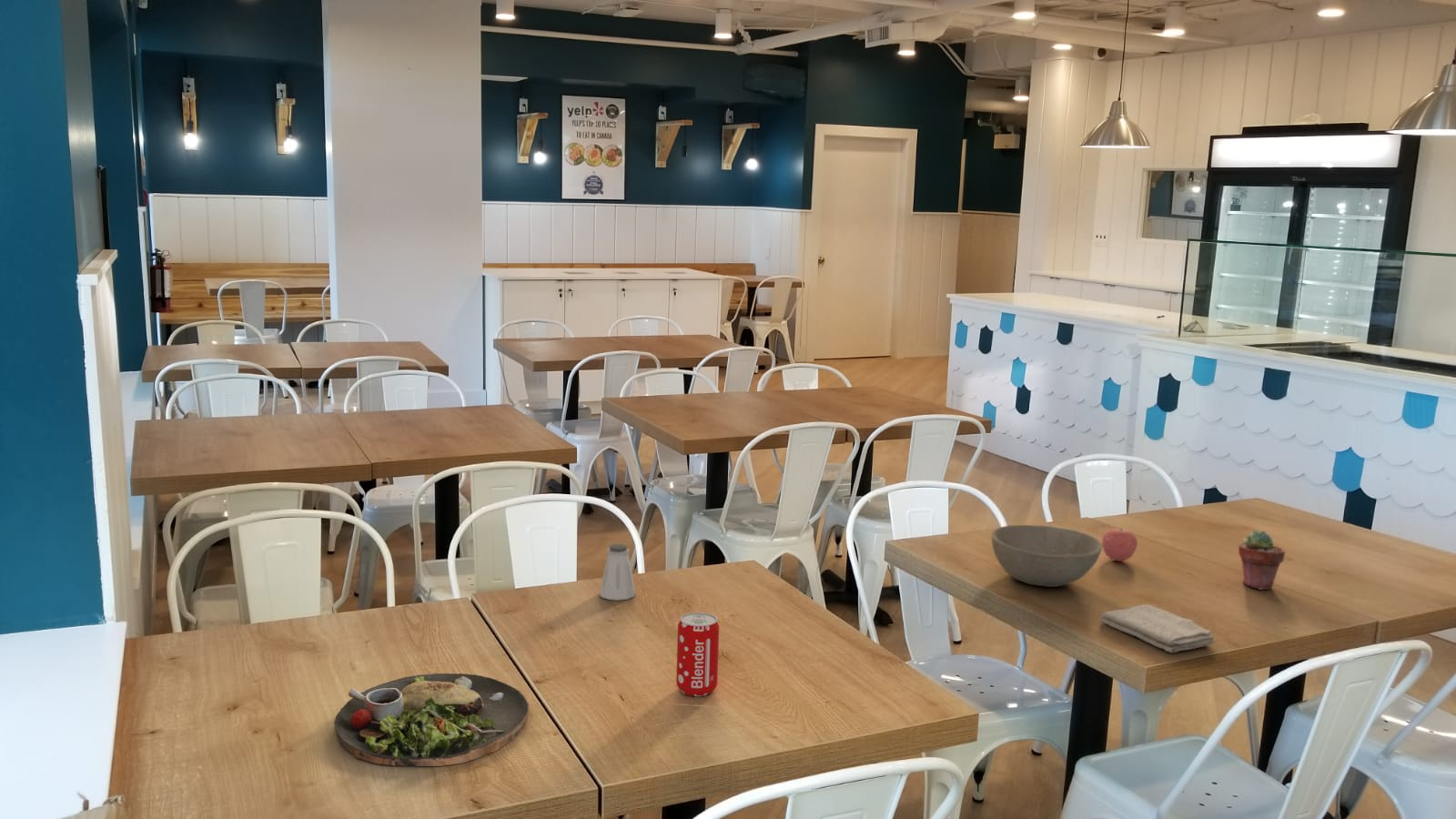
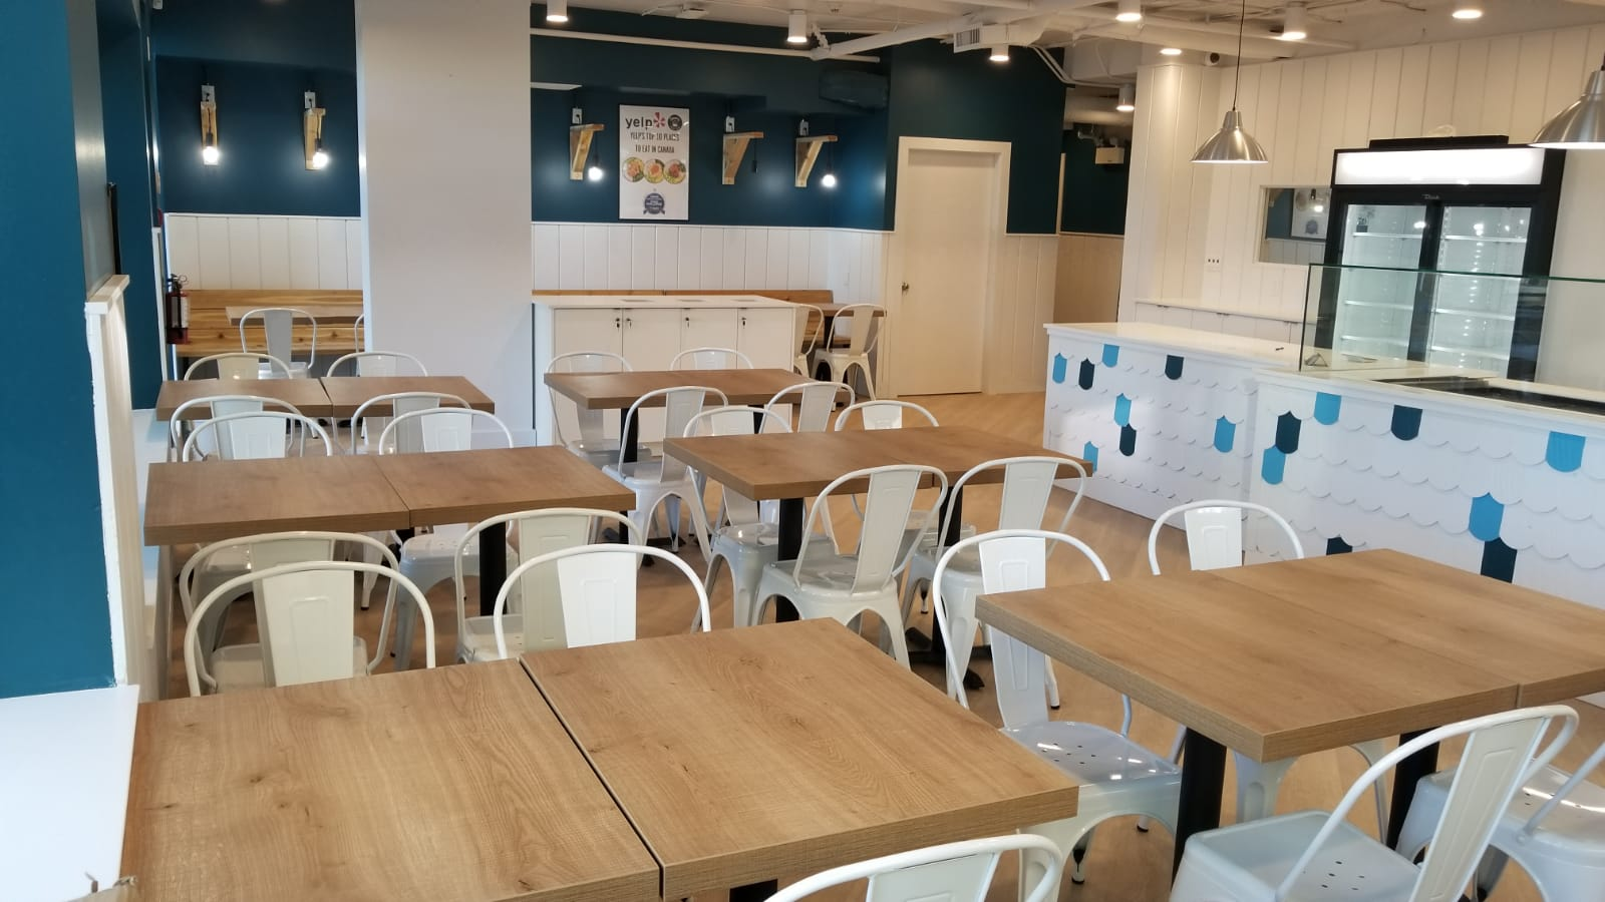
- washcloth [1099,603,1216,653]
- potted succulent [1238,530,1286,591]
- dinner plate [333,672,530,767]
- apple [1101,526,1138,562]
- beverage can [675,612,720,697]
- saltshaker [598,543,637,602]
- bowl [991,524,1103,588]
